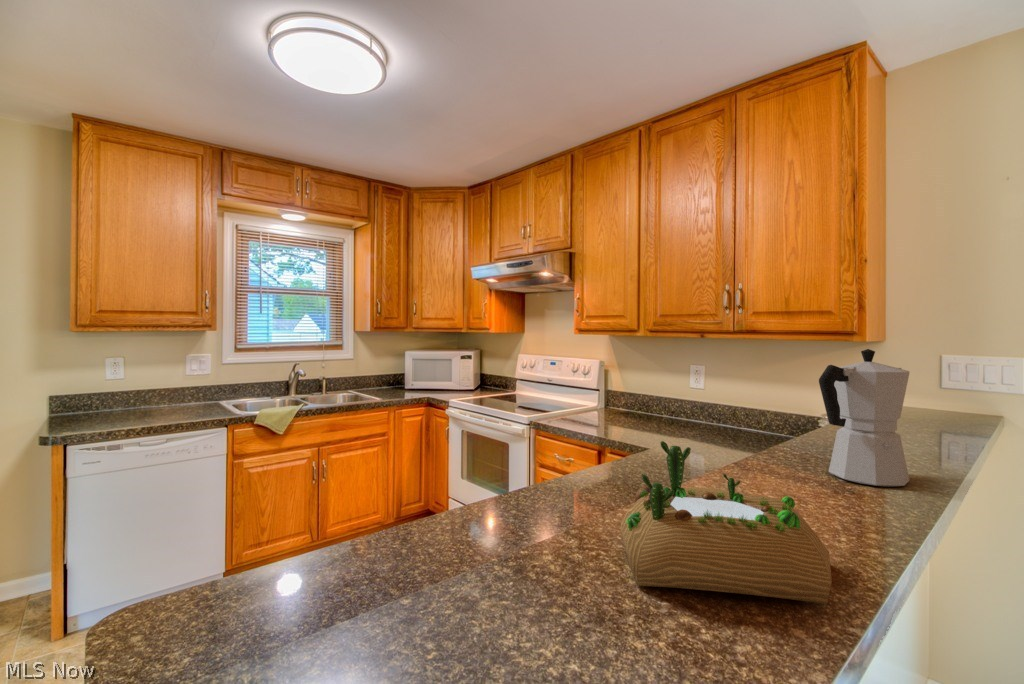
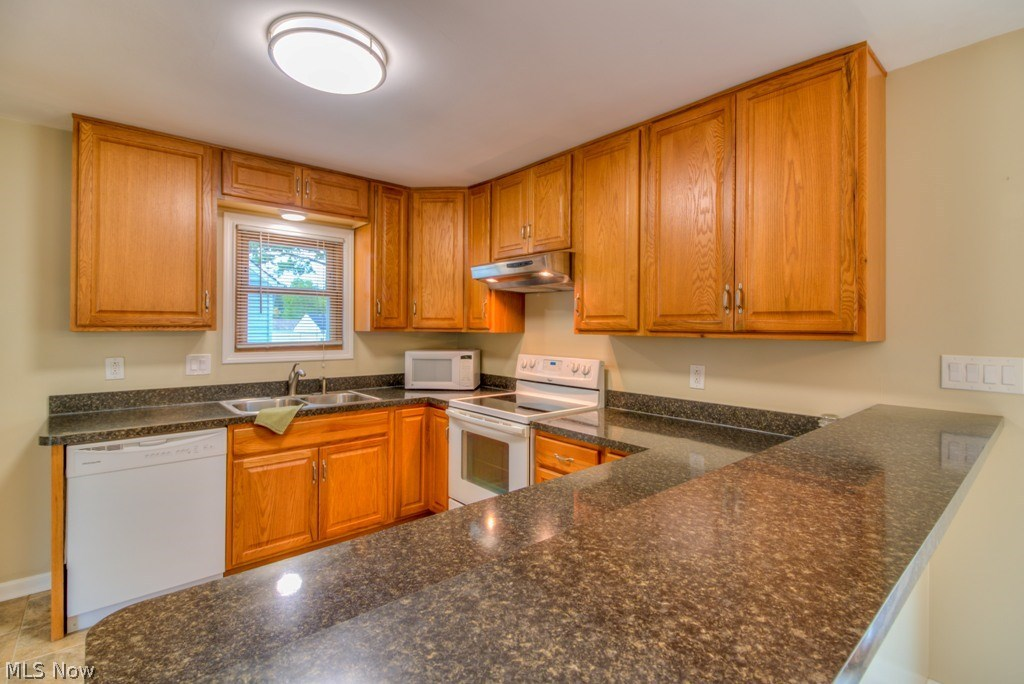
- moka pot [818,348,911,488]
- succulent planter [620,440,833,605]
